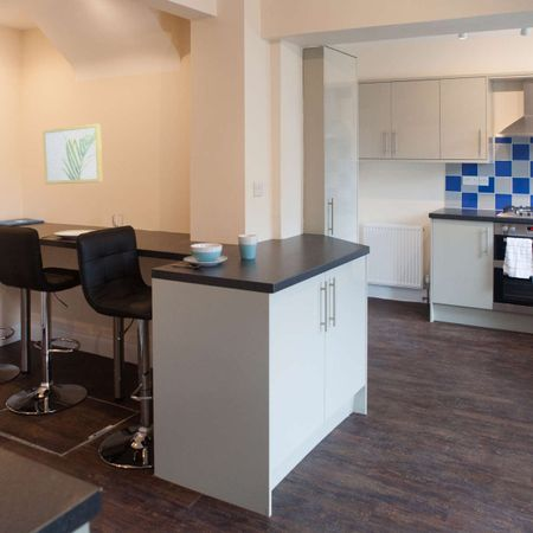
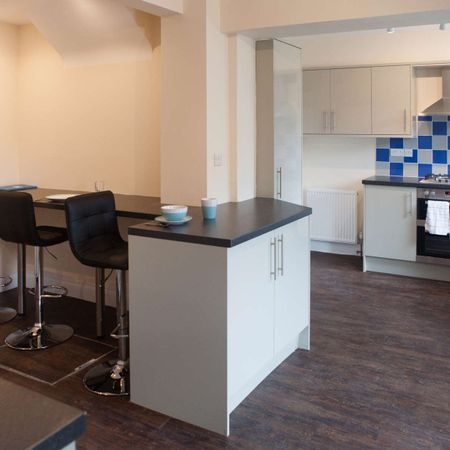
- wall art [41,123,104,186]
